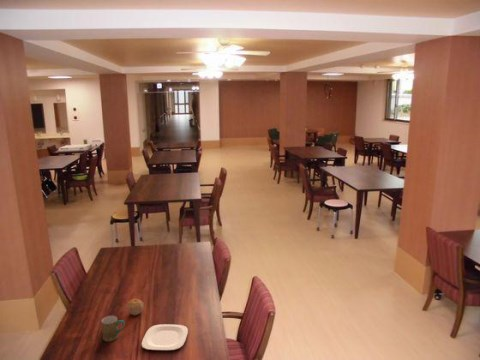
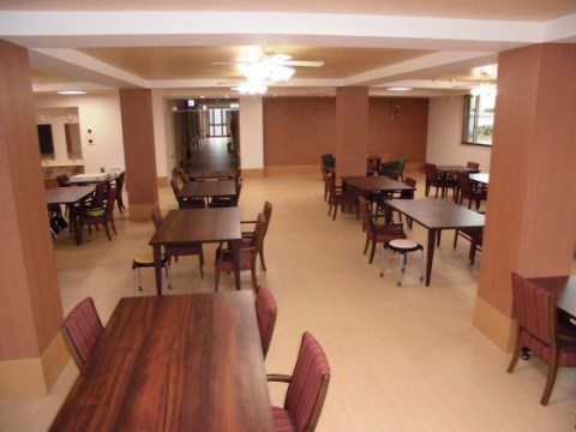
- mug [101,315,126,342]
- plate [141,323,189,352]
- fruit [126,298,145,316]
